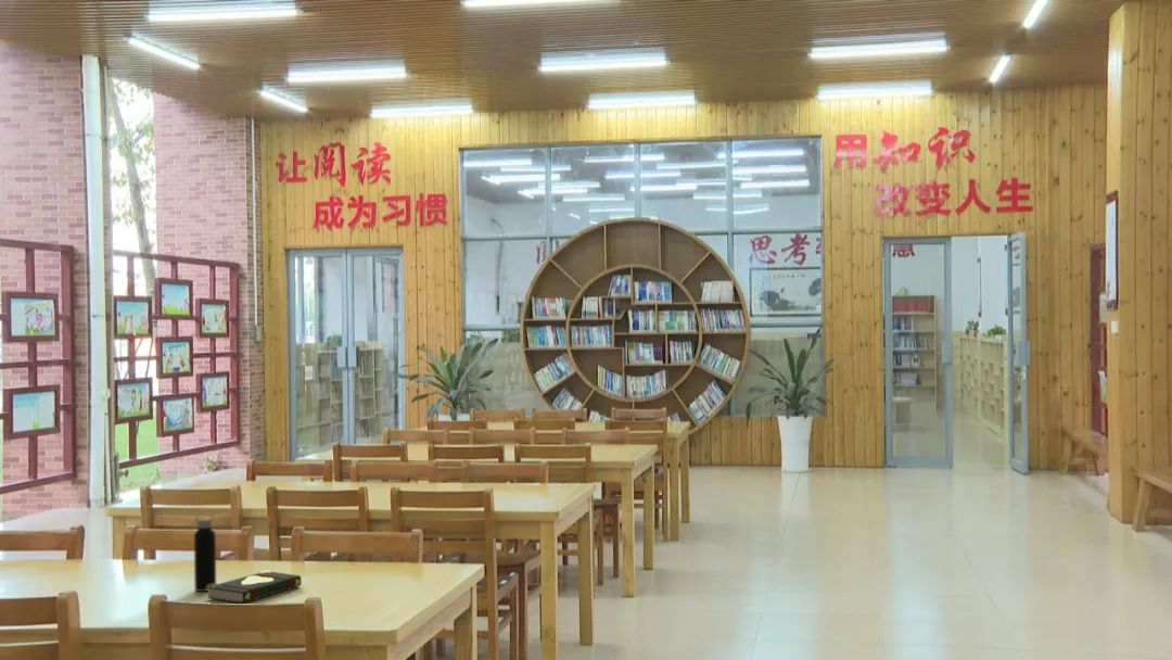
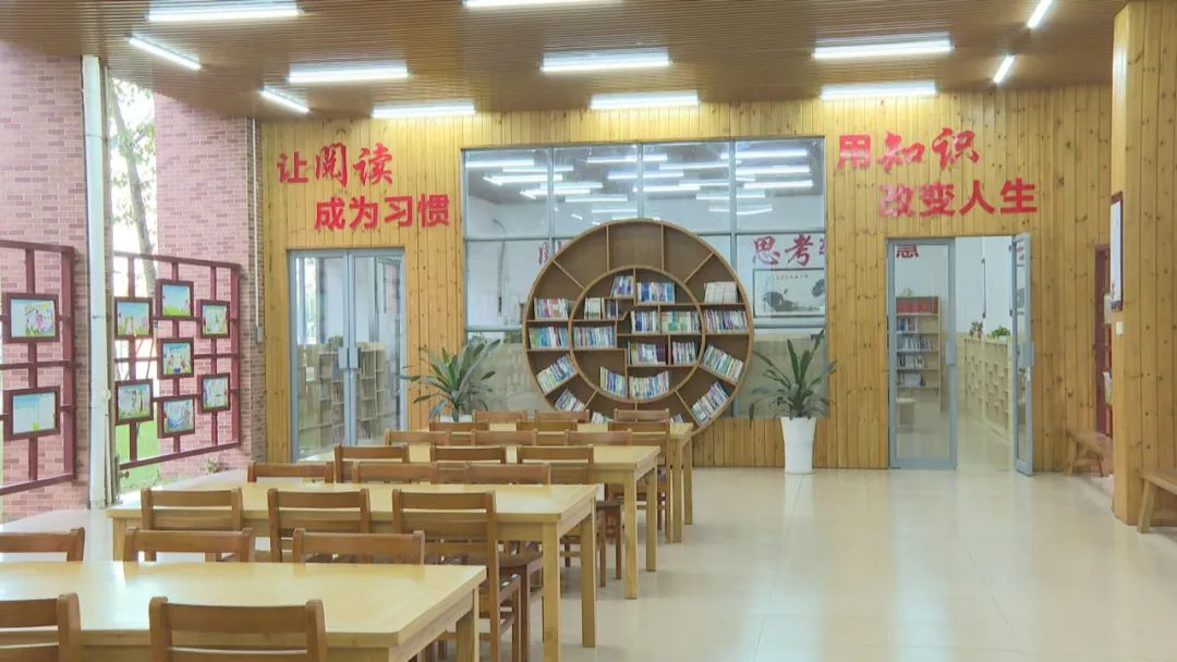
- book [206,570,303,605]
- water bottle [193,510,217,593]
